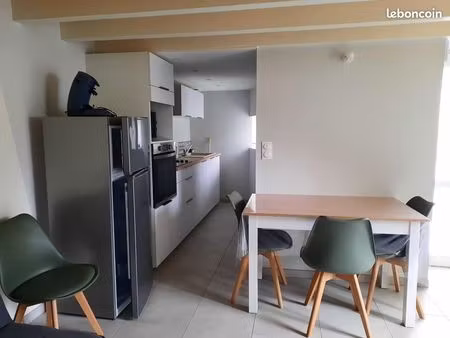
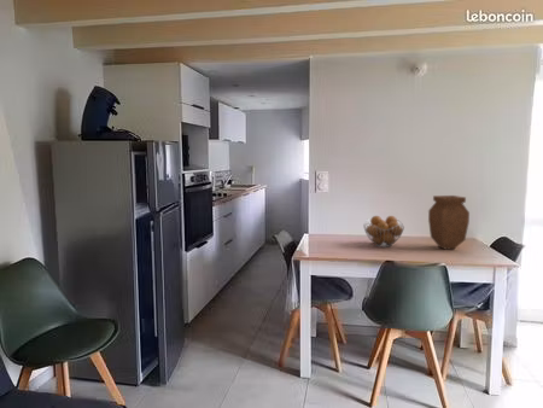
+ water jug [427,194,471,250]
+ fruit basket [362,215,405,249]
